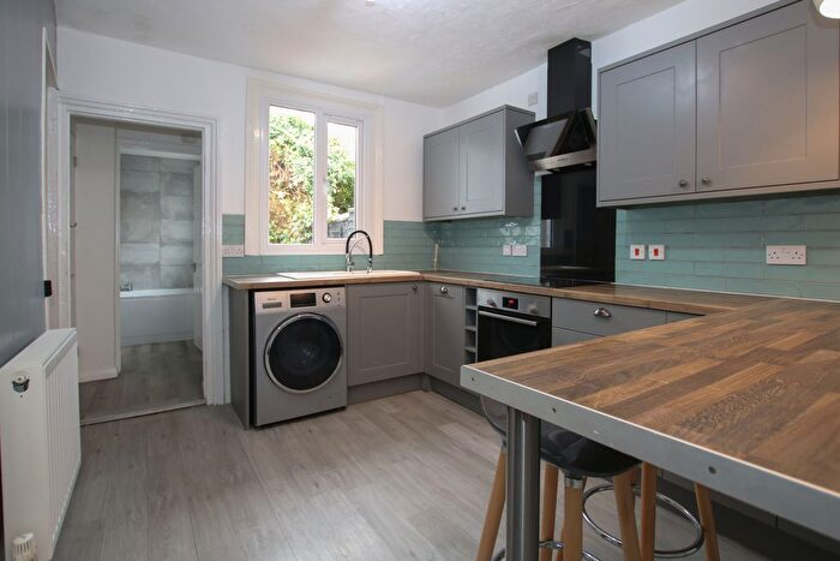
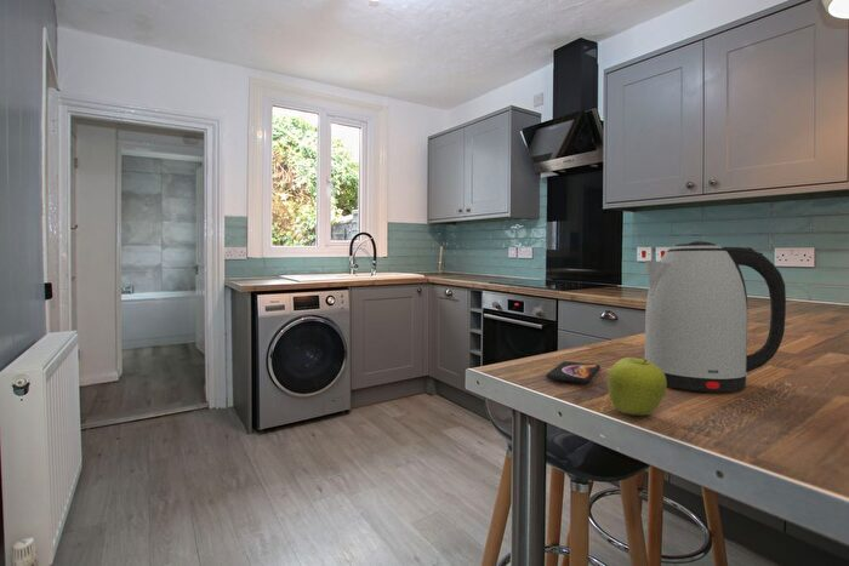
+ smartphone [545,360,602,384]
+ fruit [606,356,667,417]
+ kettle [644,240,787,393]
